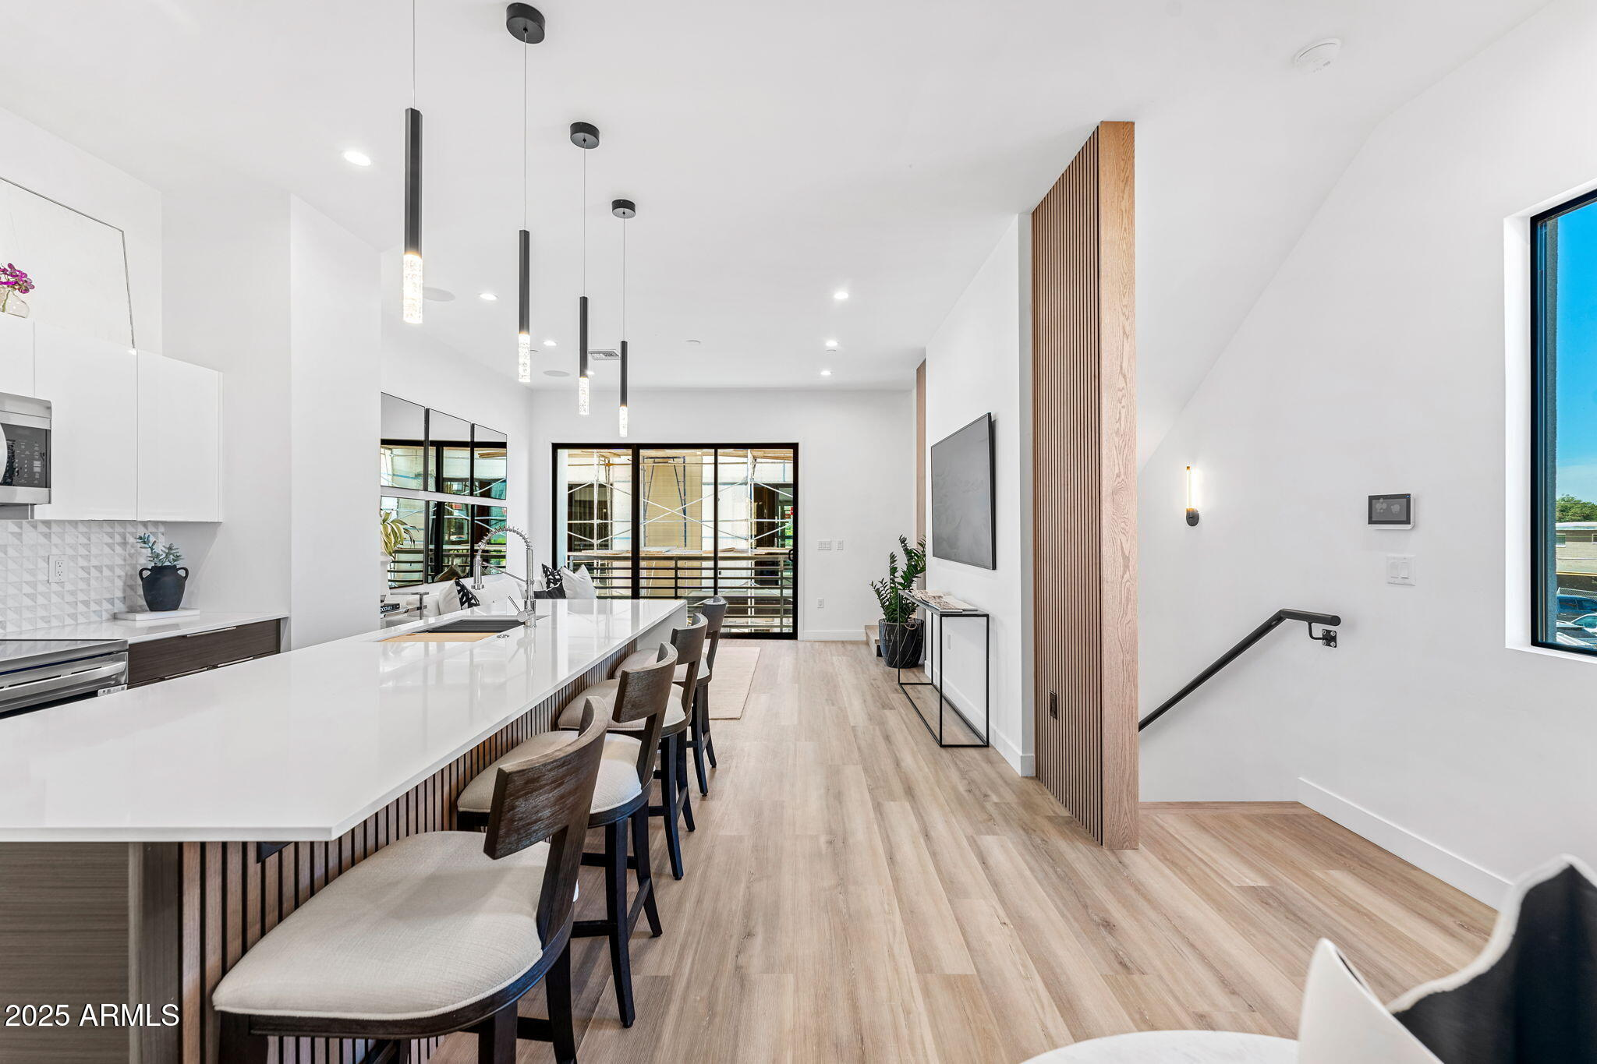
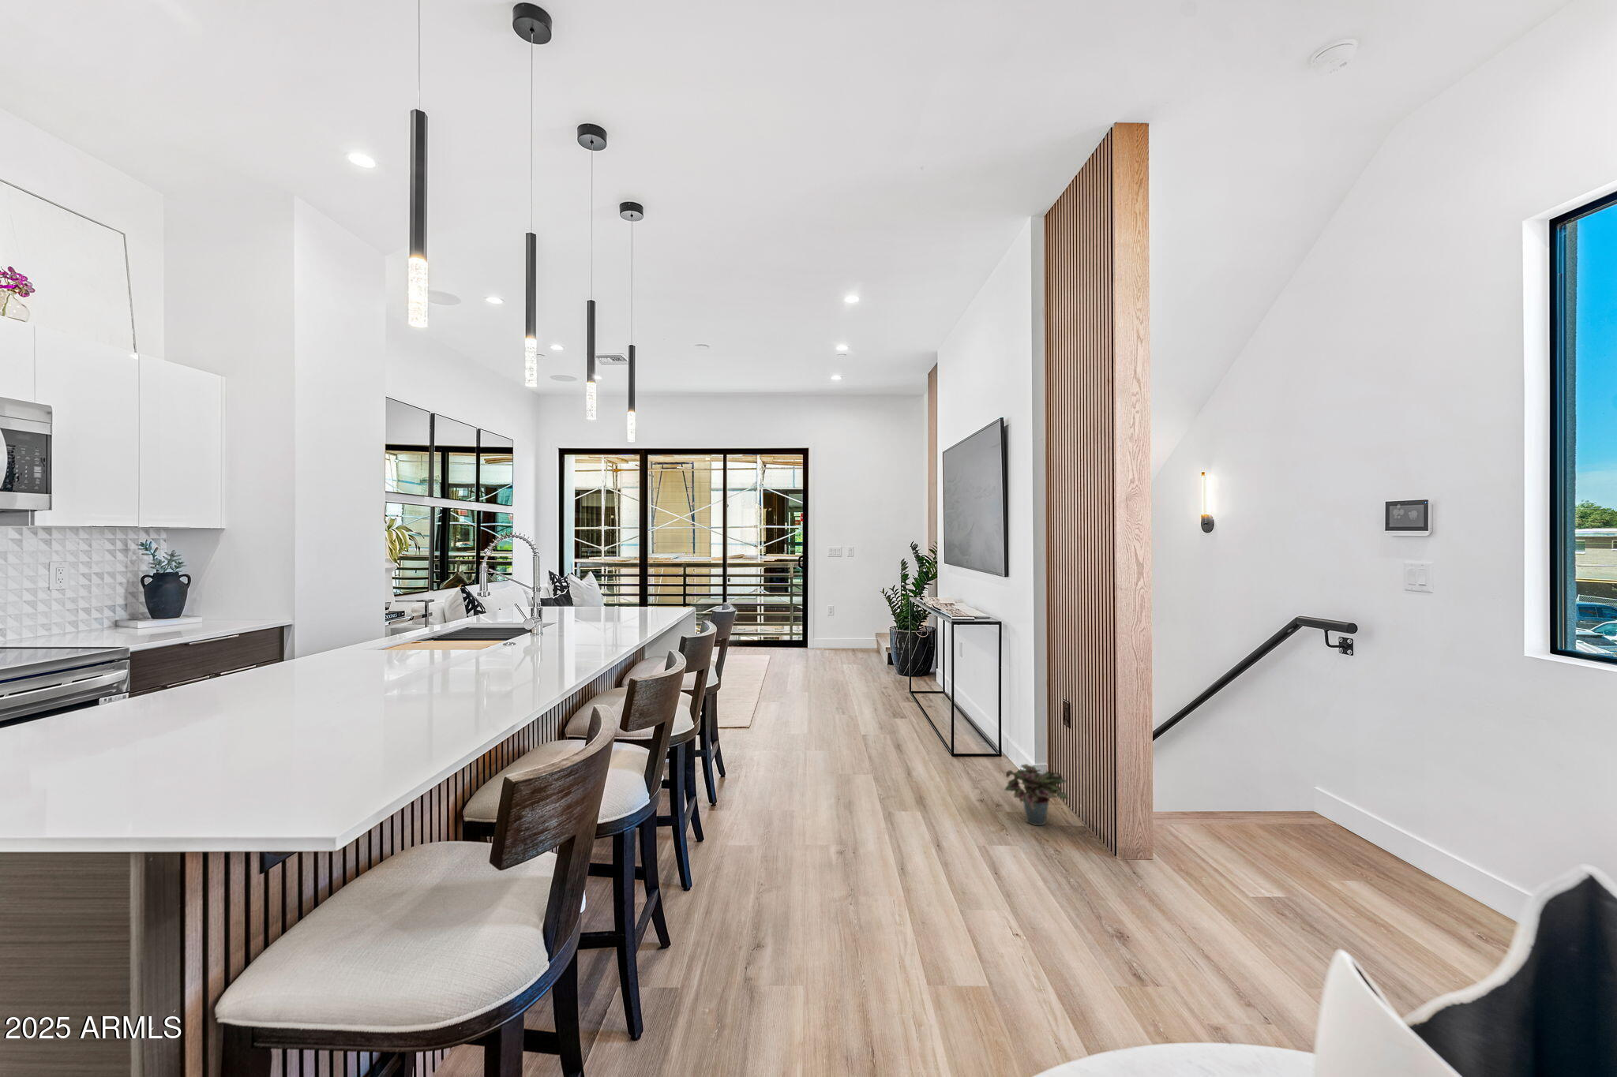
+ potted plant [1004,763,1071,826]
